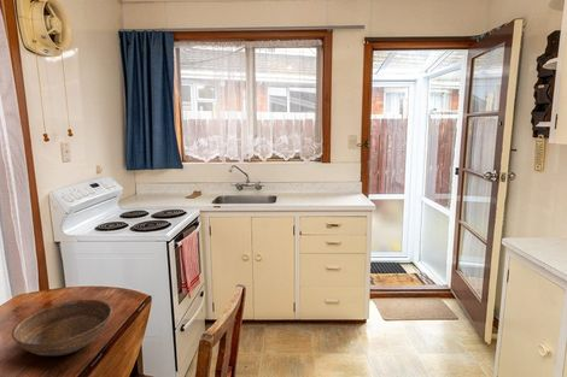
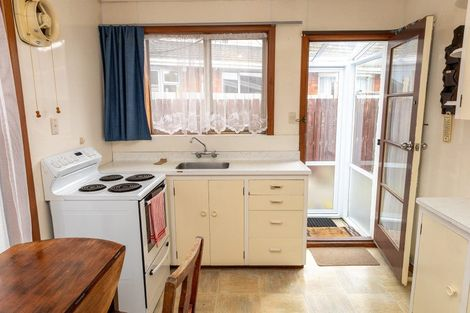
- bowl [11,299,113,357]
